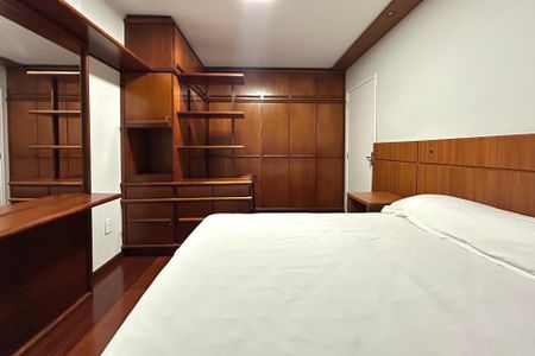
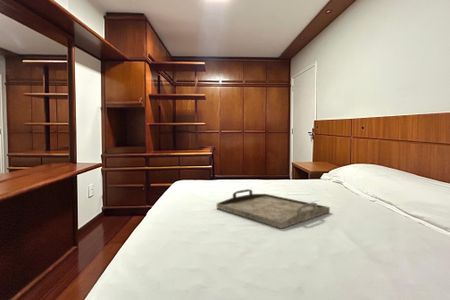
+ serving tray [216,188,331,230]
